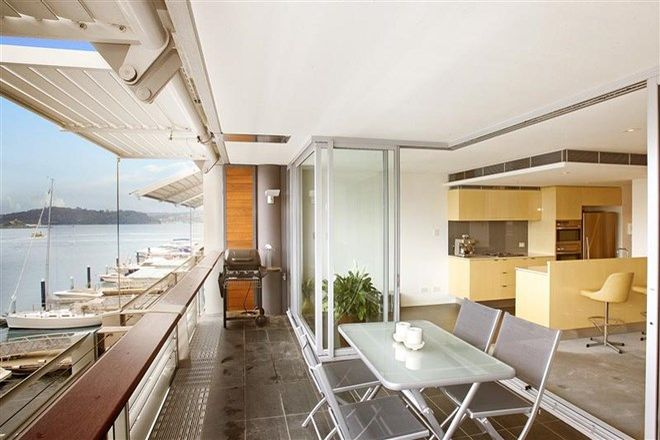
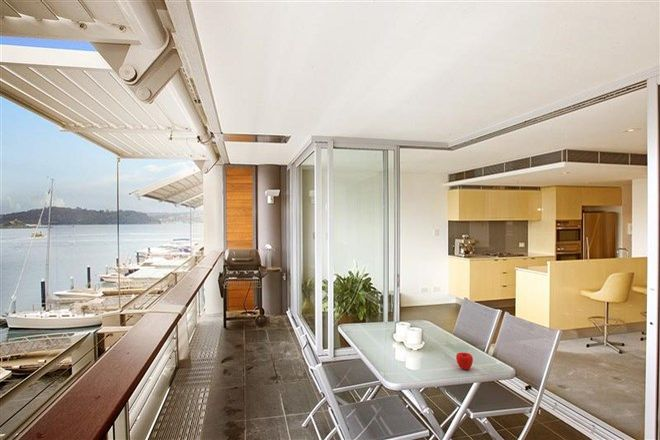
+ apple [455,352,474,371]
